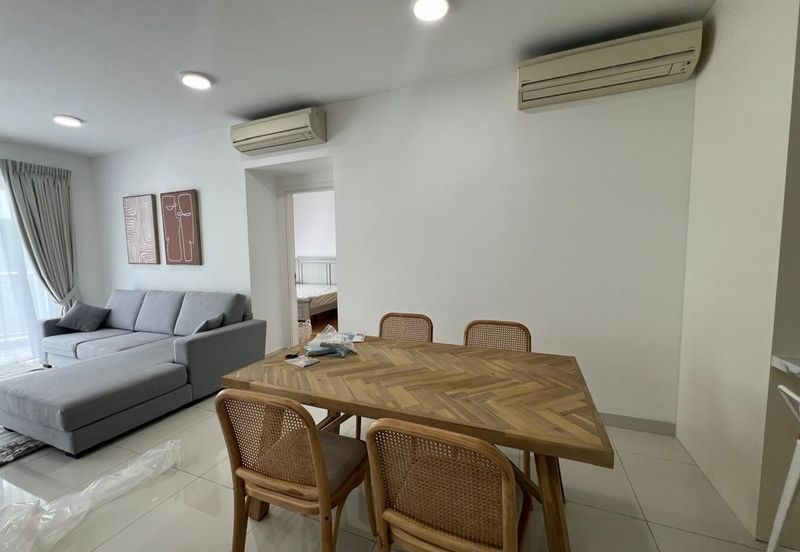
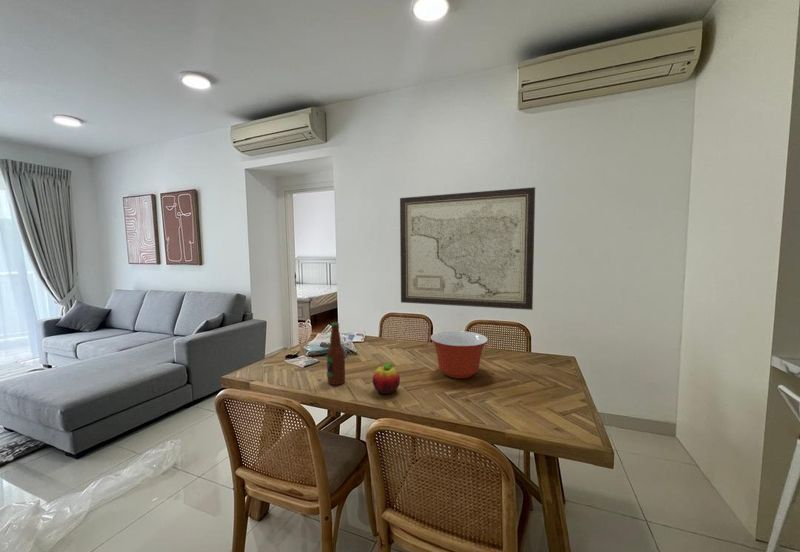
+ mixing bowl [429,330,489,379]
+ wall art [399,186,536,311]
+ fruit [372,362,401,395]
+ bottle [326,322,346,386]
